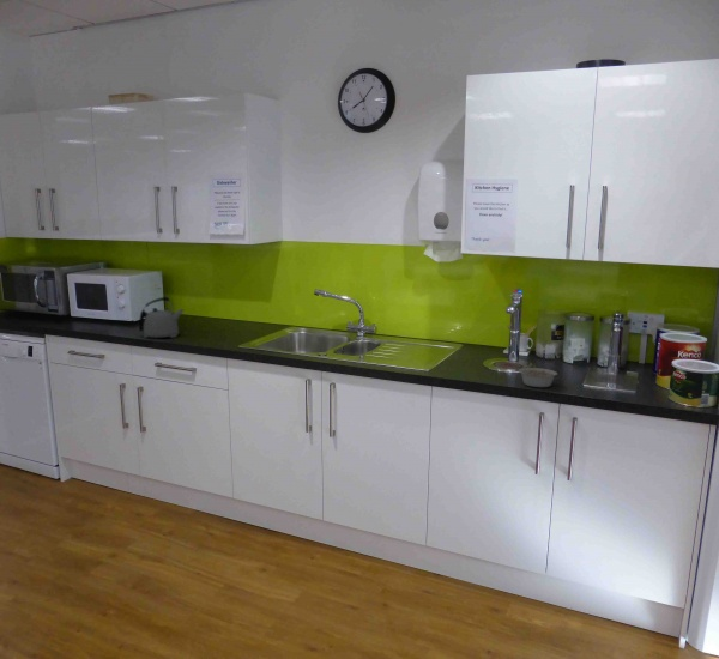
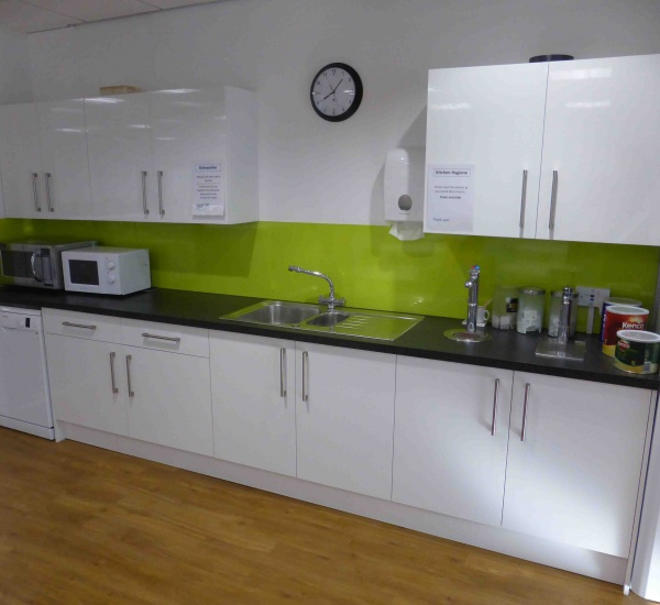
- kettle [138,296,185,339]
- legume [518,367,561,388]
